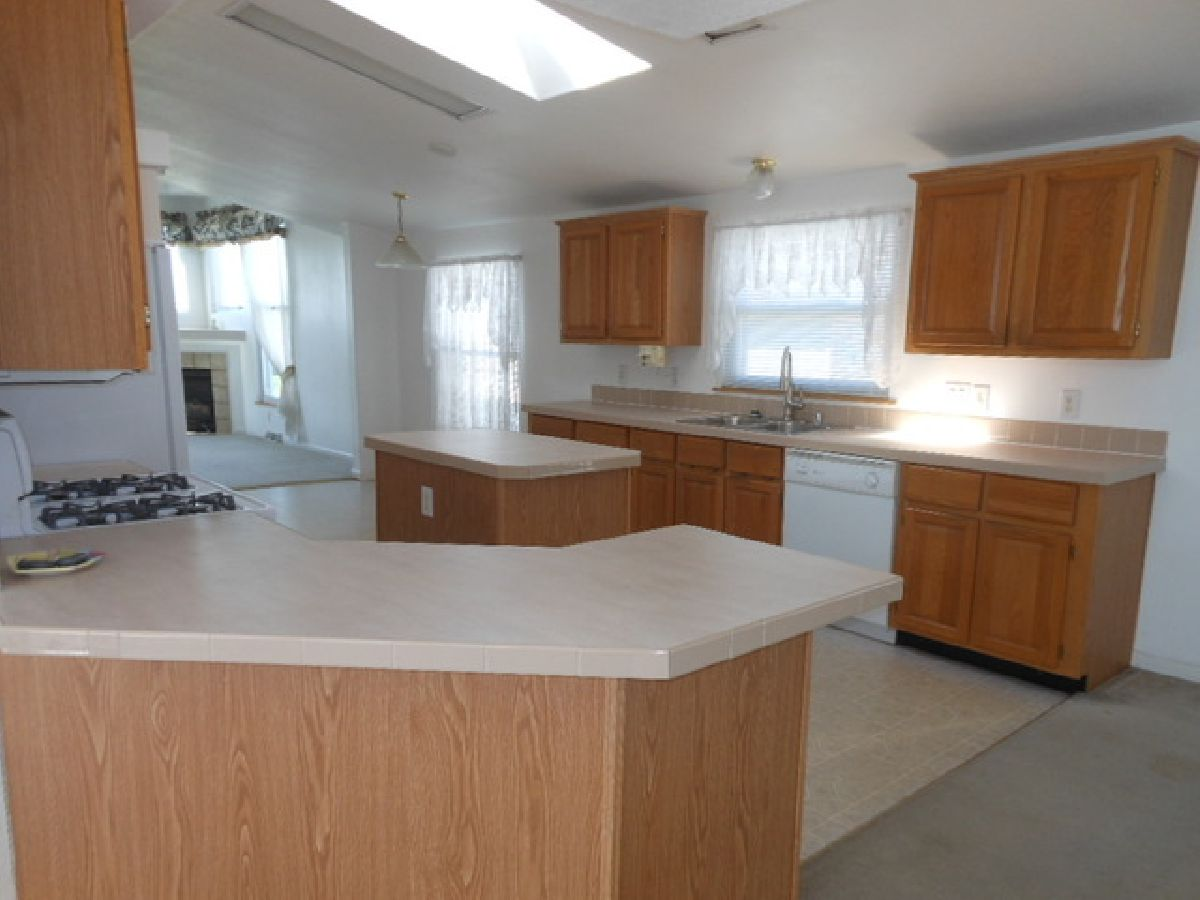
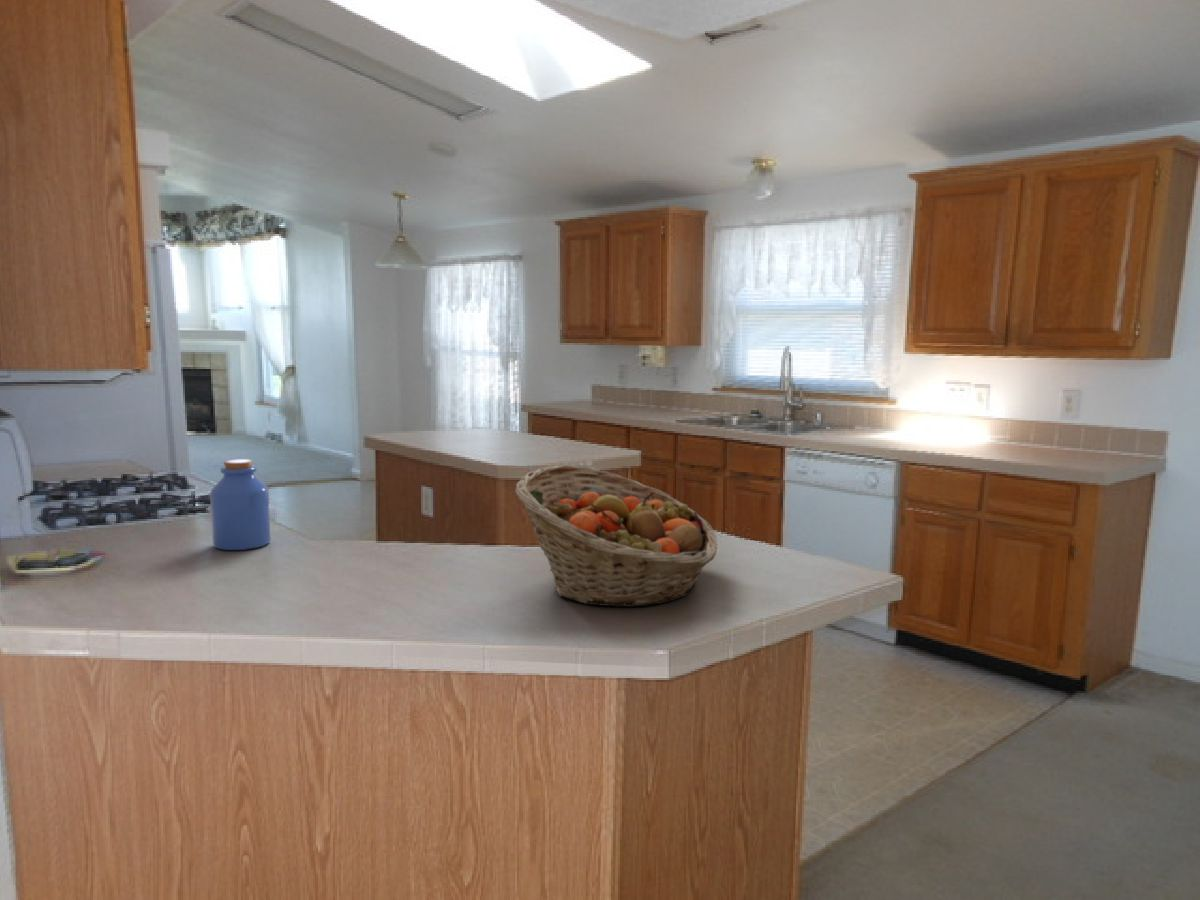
+ jar [209,458,272,551]
+ fruit basket [515,464,718,608]
